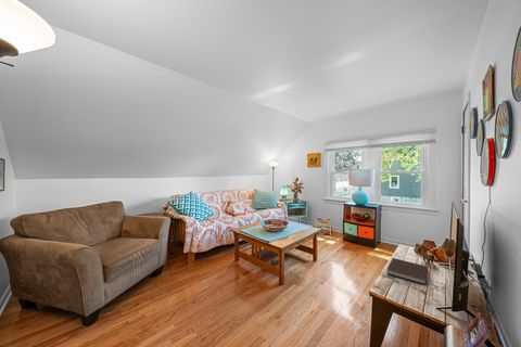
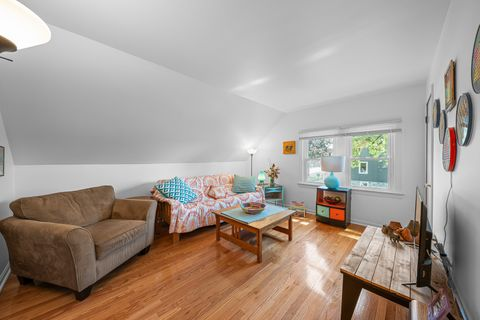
- notebook [385,257,429,286]
